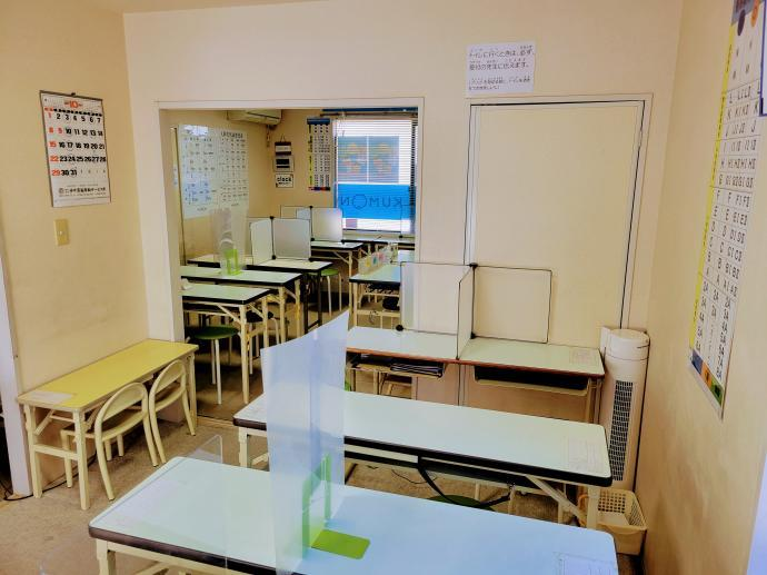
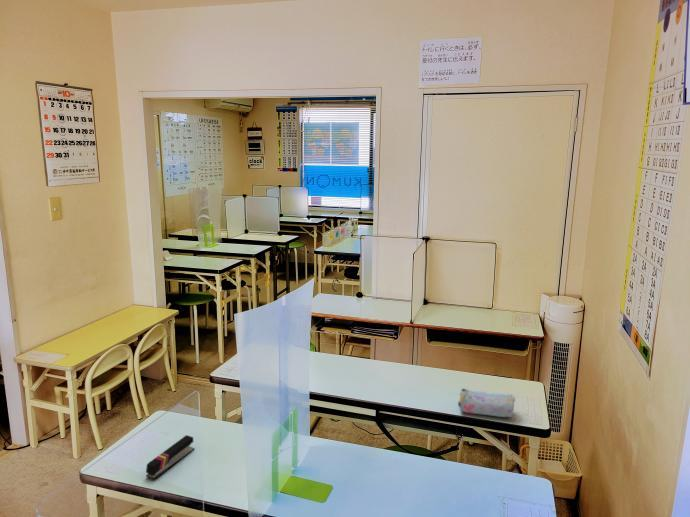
+ stapler [145,434,195,481]
+ pencil case [457,387,516,418]
